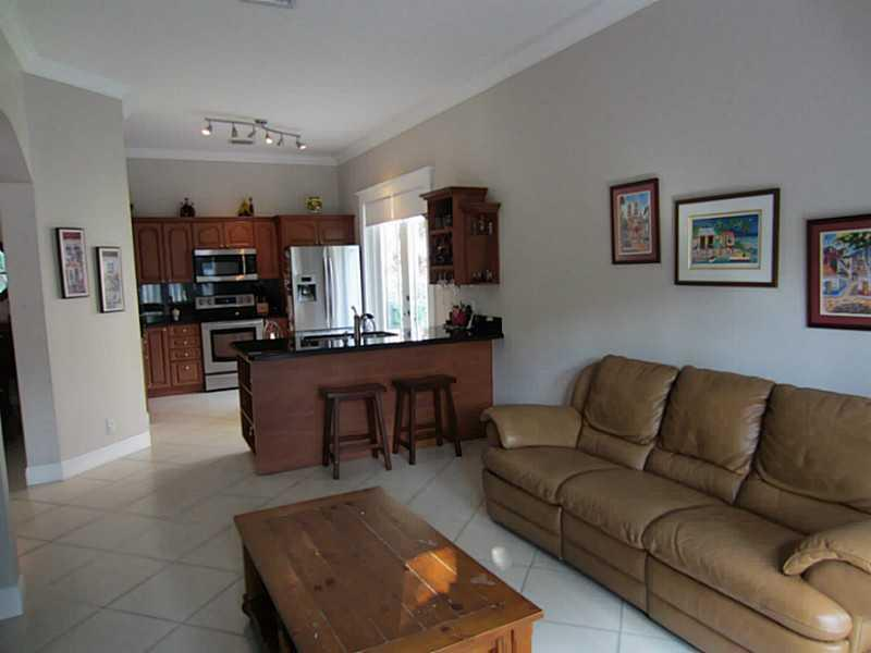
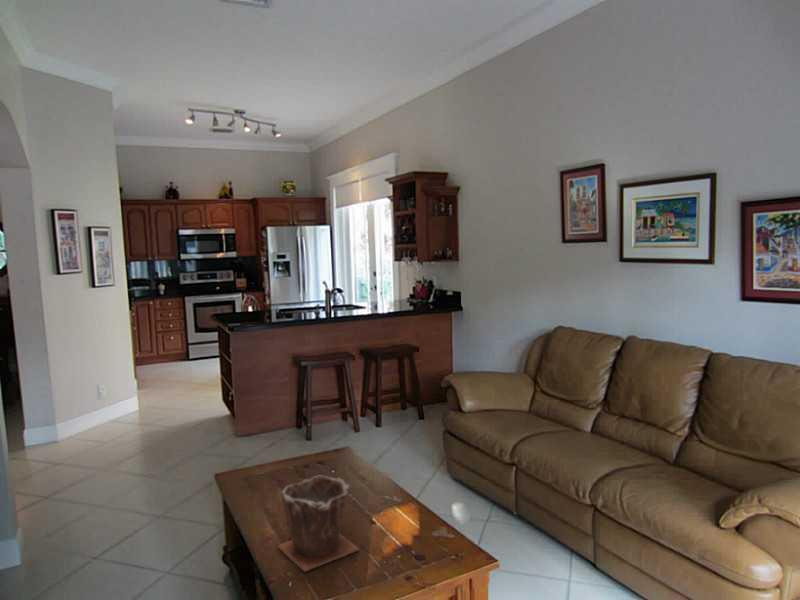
+ plant pot [277,475,360,573]
